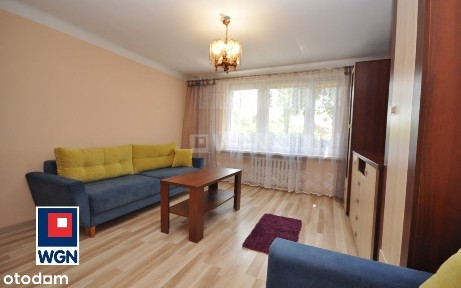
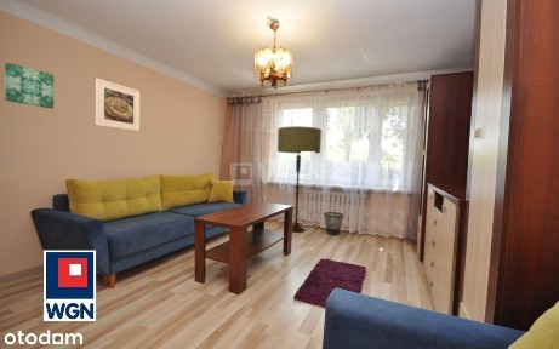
+ wall art [4,62,55,110]
+ floor lamp [276,125,323,233]
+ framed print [95,78,141,132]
+ wastebasket [323,211,344,236]
